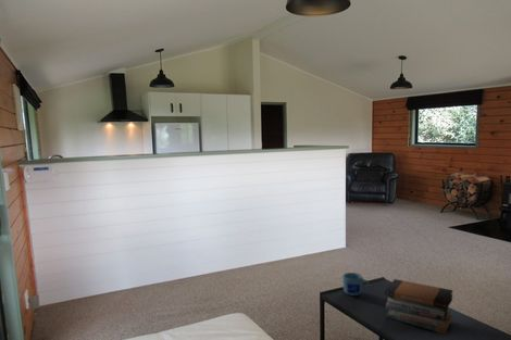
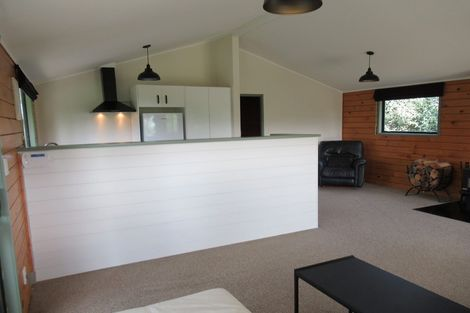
- mug [341,272,371,297]
- book stack [384,278,454,335]
